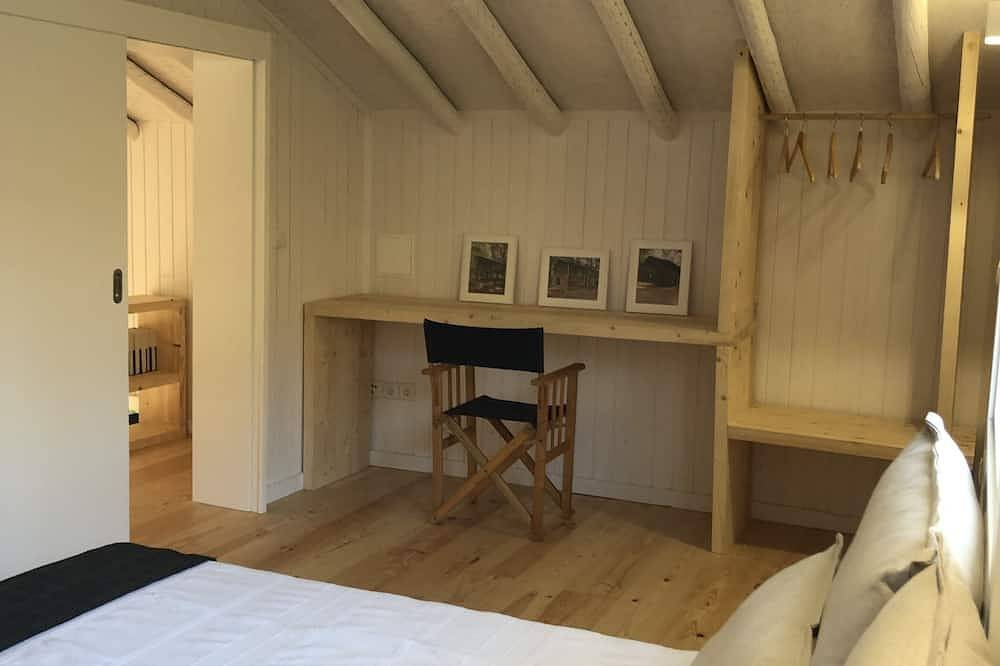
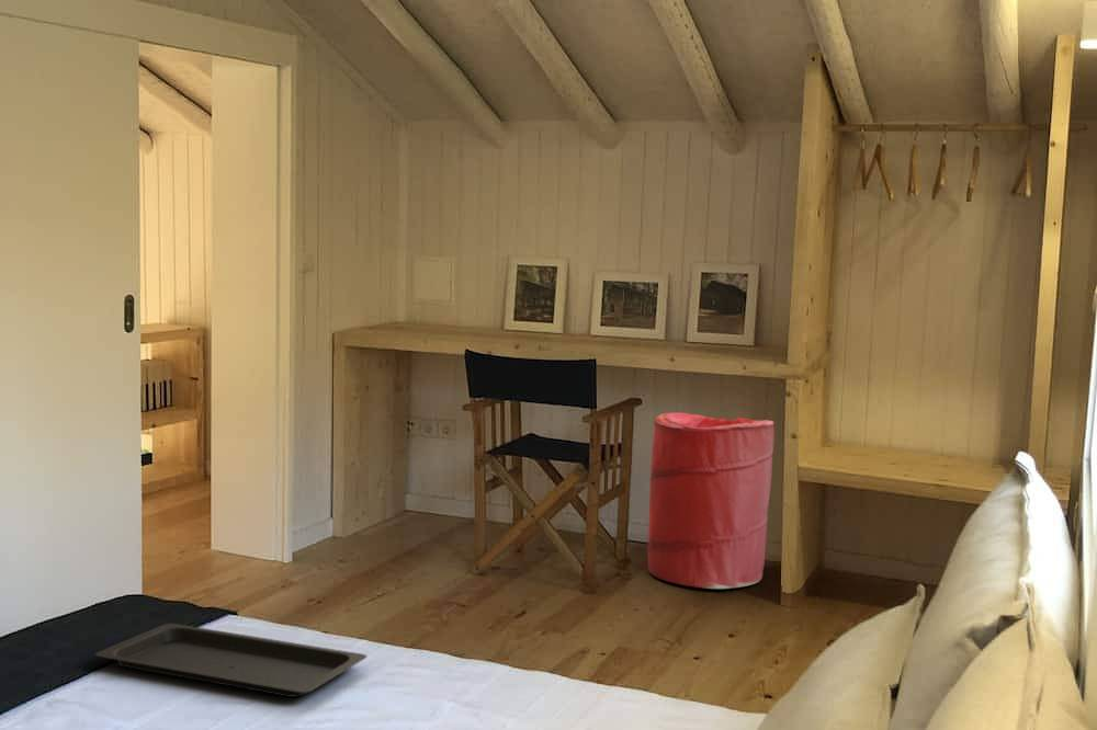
+ laundry hamper [647,412,776,590]
+ serving tray [94,623,367,698]
